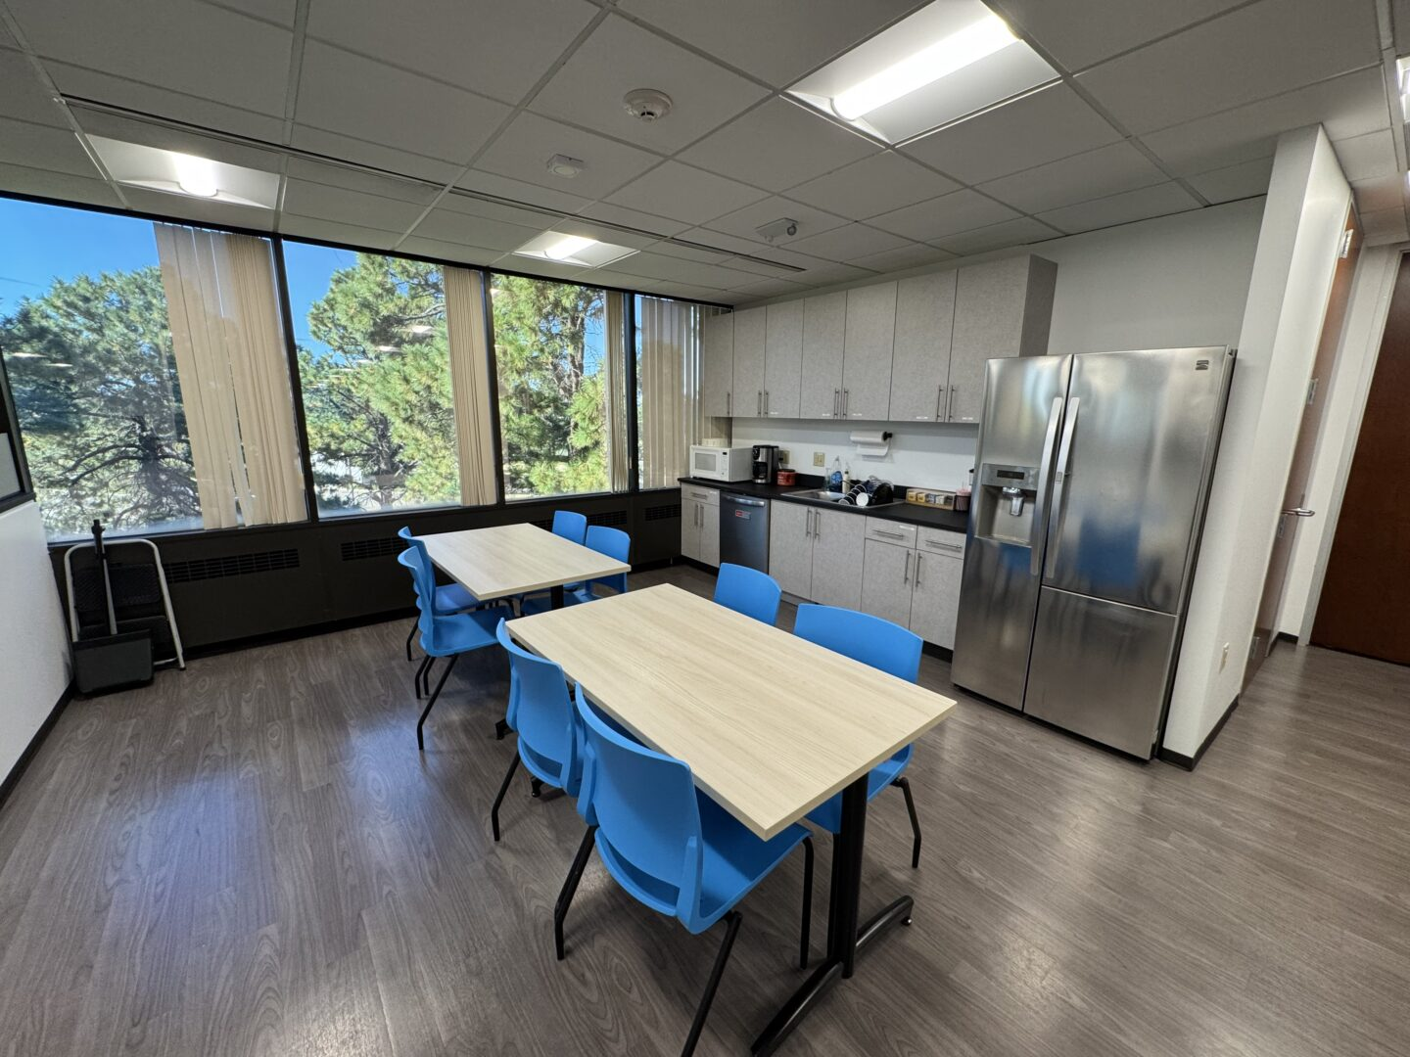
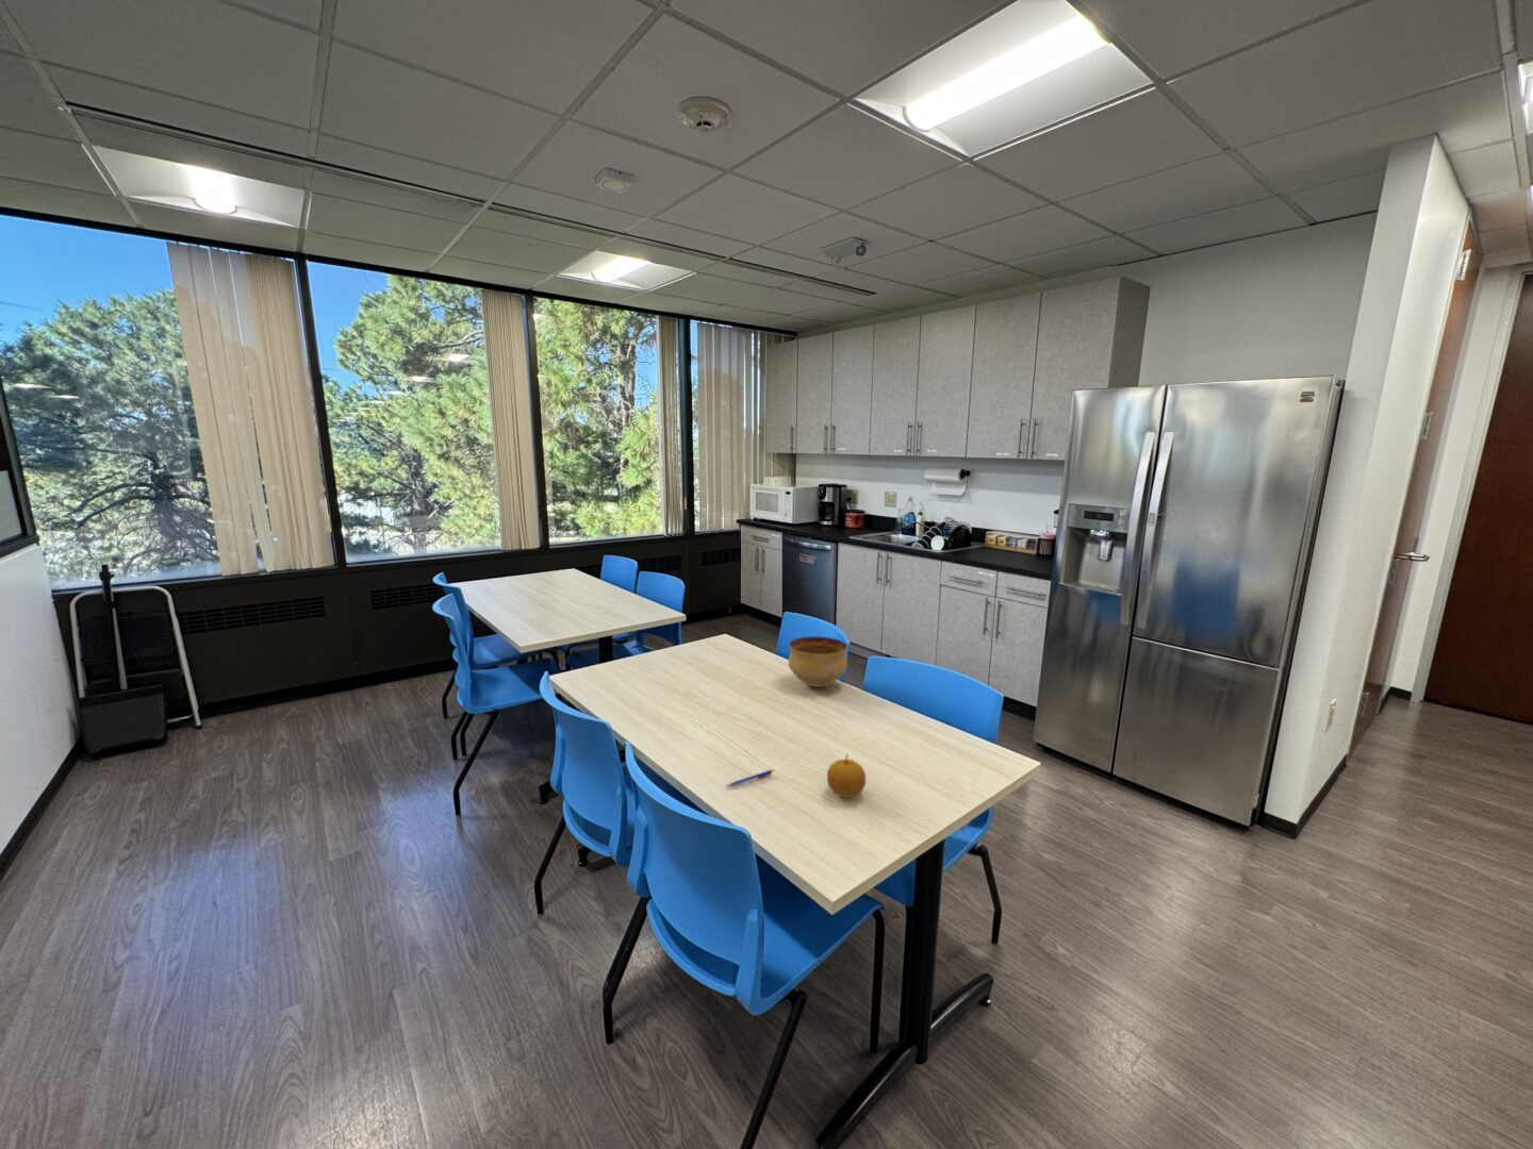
+ fruit [826,753,867,799]
+ pen [724,768,775,788]
+ bowl [788,635,849,688]
